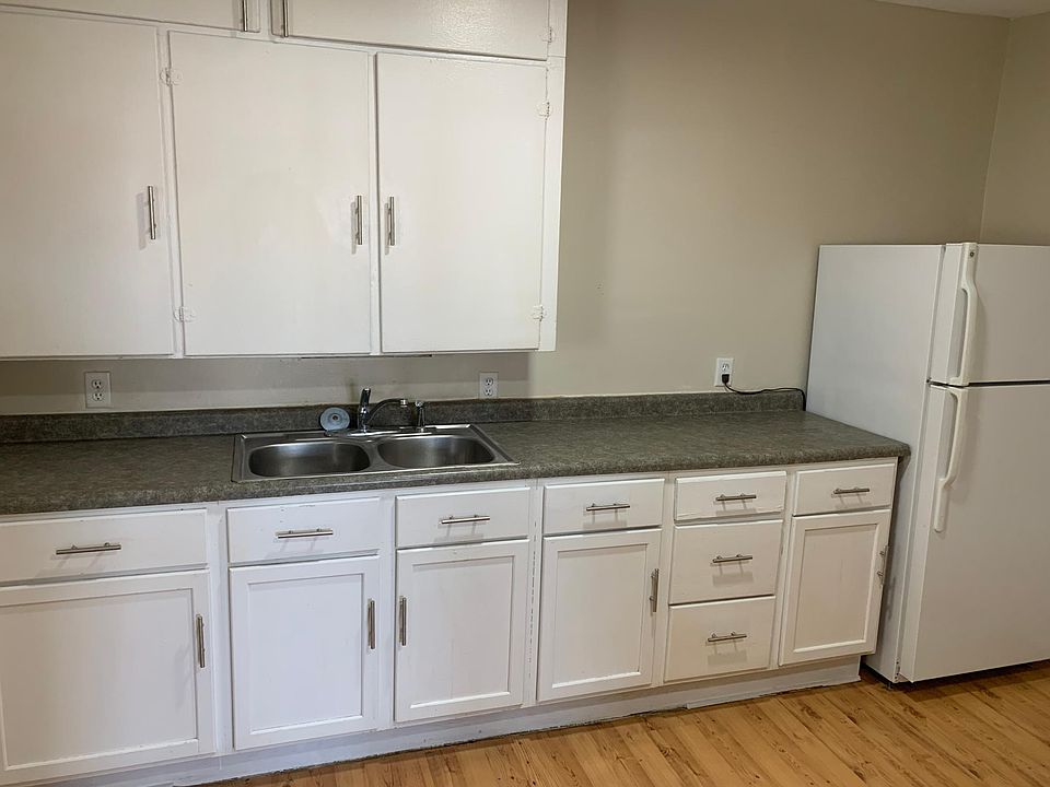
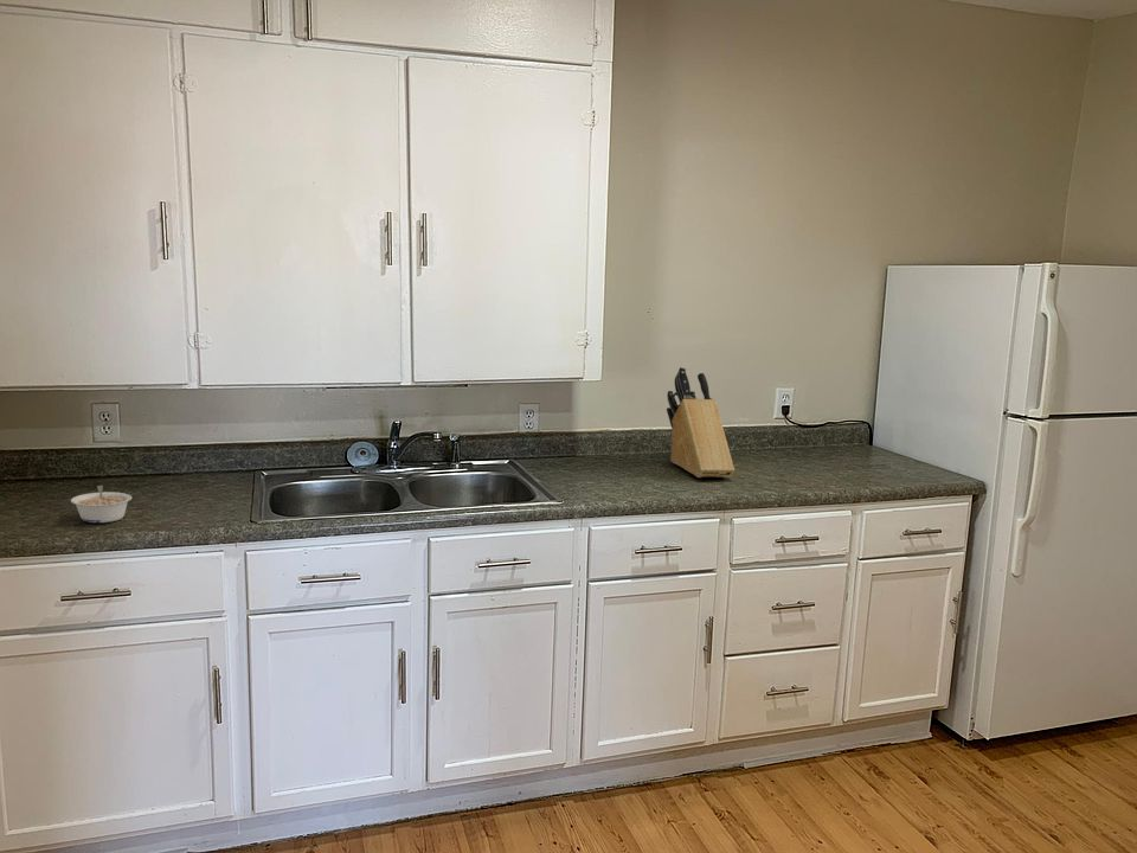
+ legume [70,485,133,524]
+ knife block [666,366,735,479]
